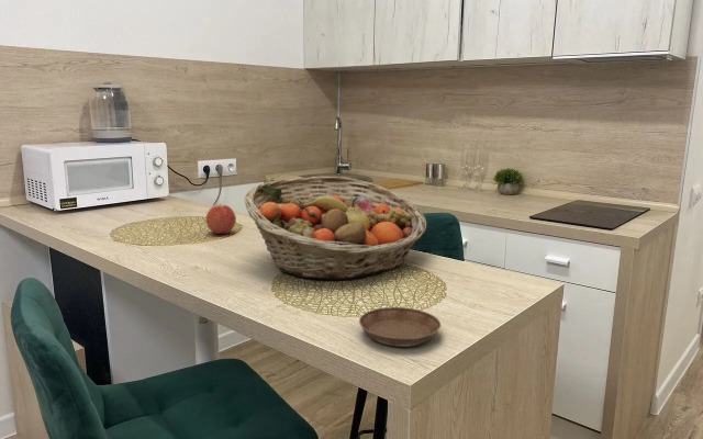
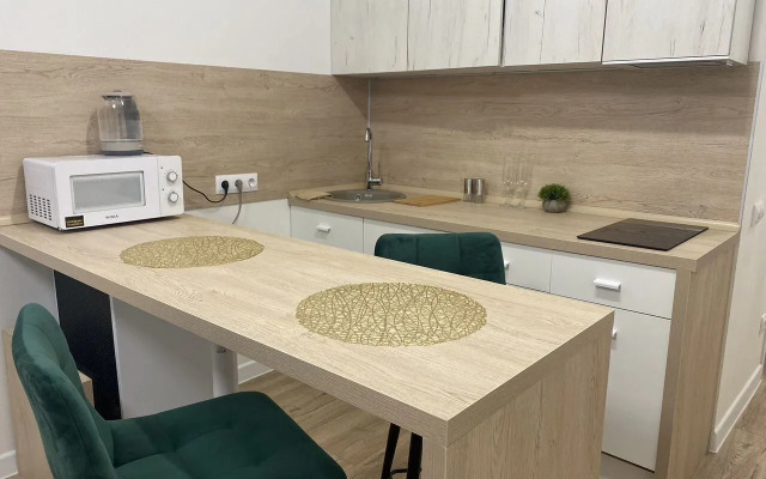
- saucer [358,306,442,348]
- fruit basket [243,176,428,281]
- apple [205,203,237,235]
